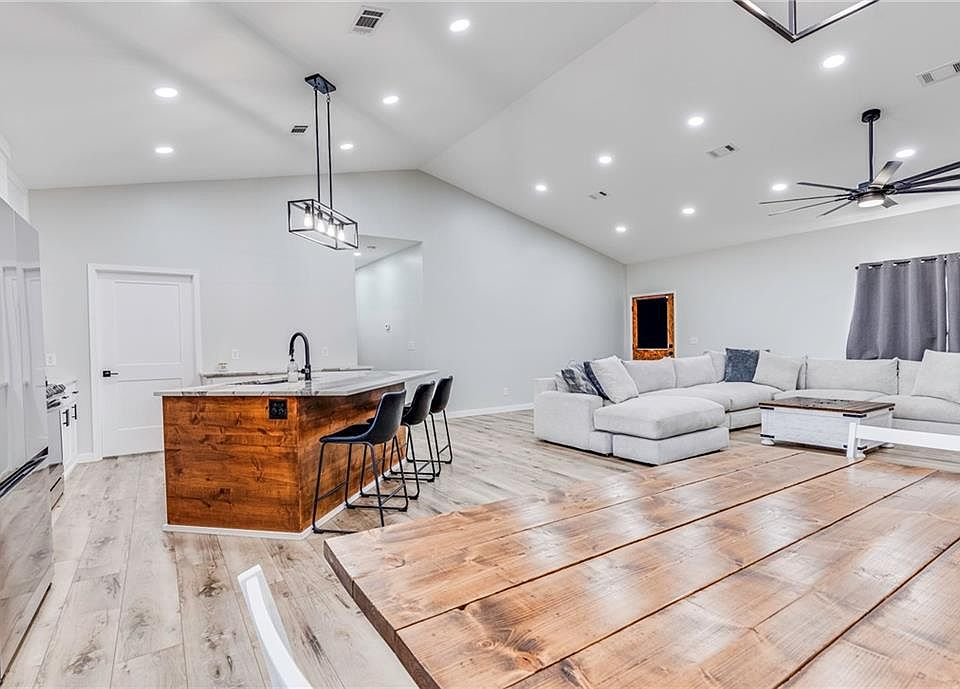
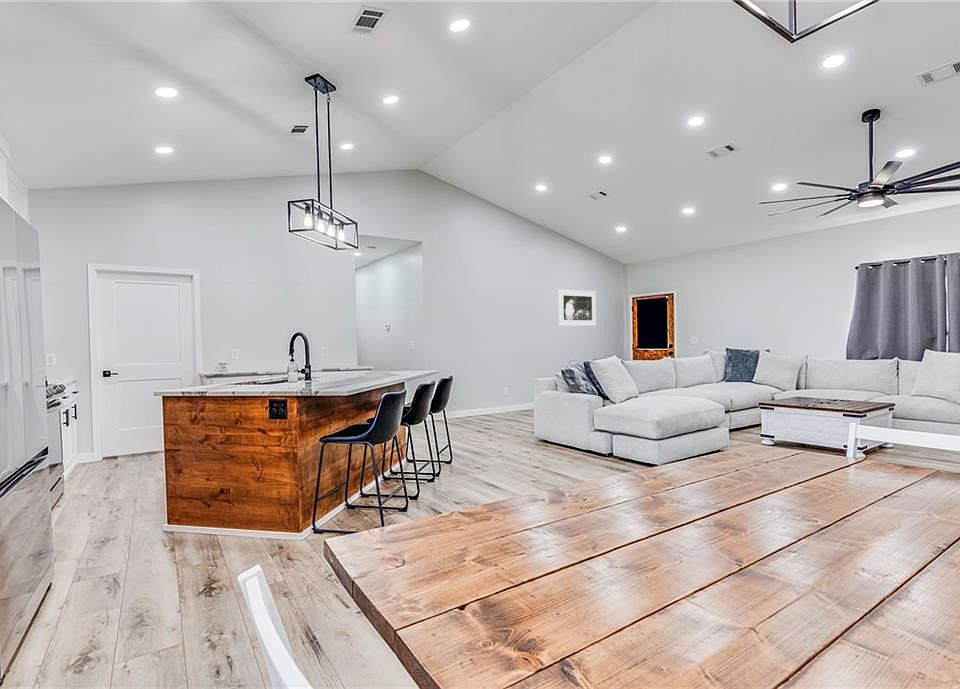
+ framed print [558,289,597,327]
